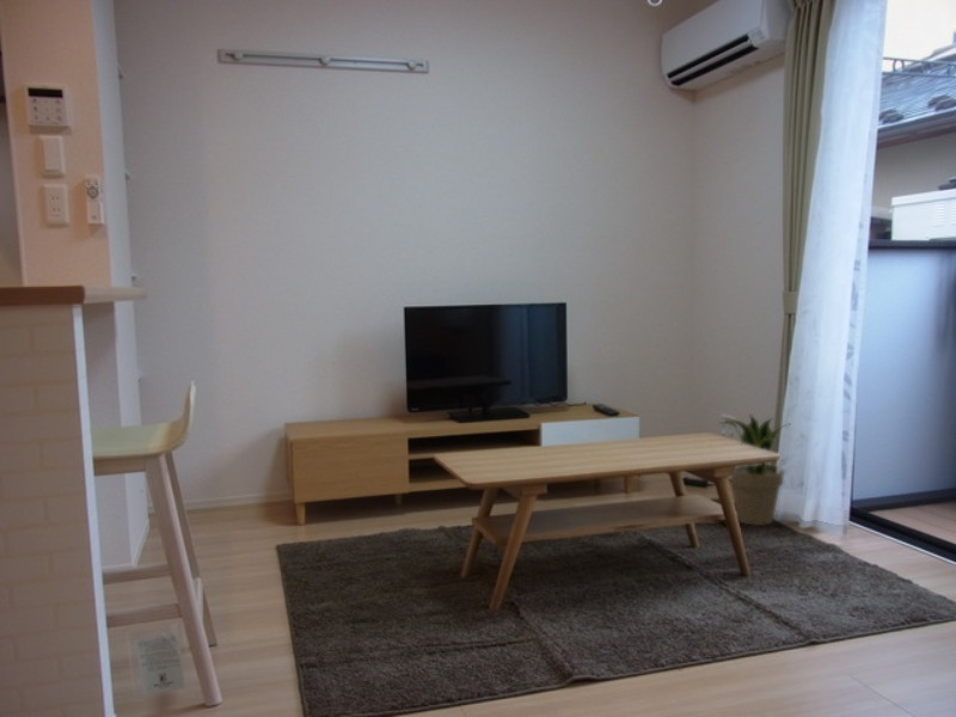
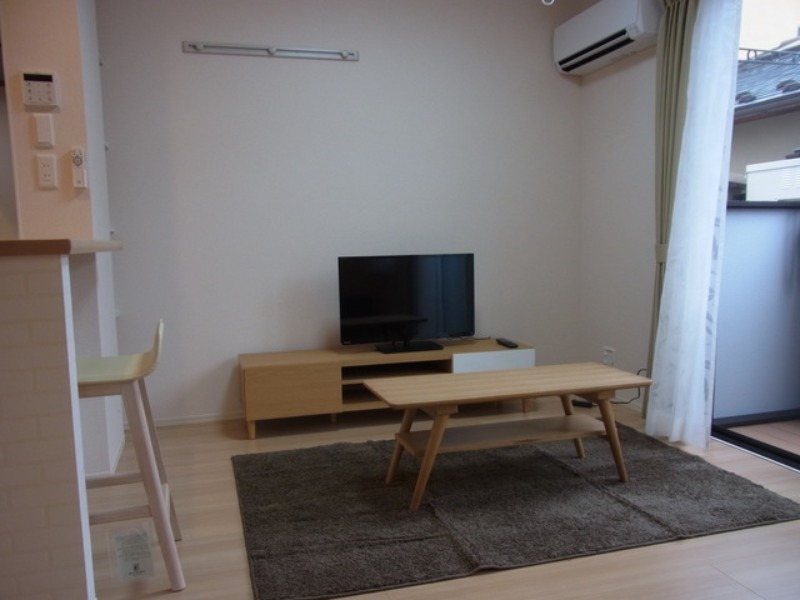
- potted plant [718,413,790,527]
